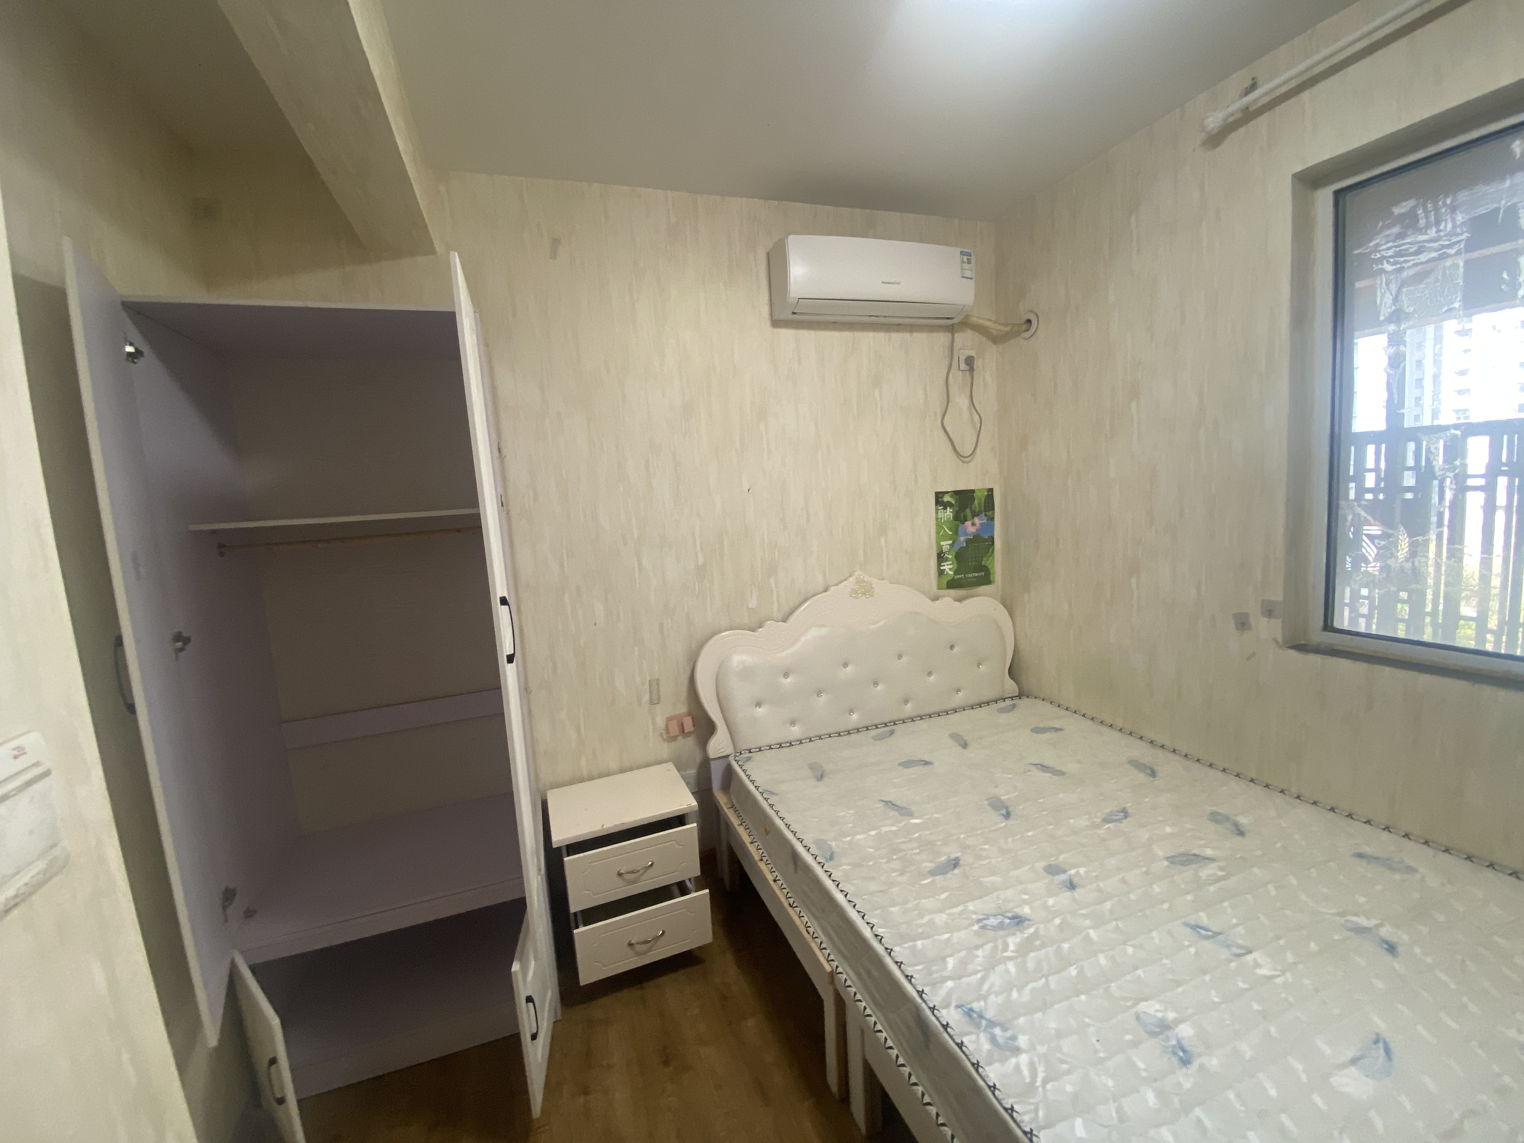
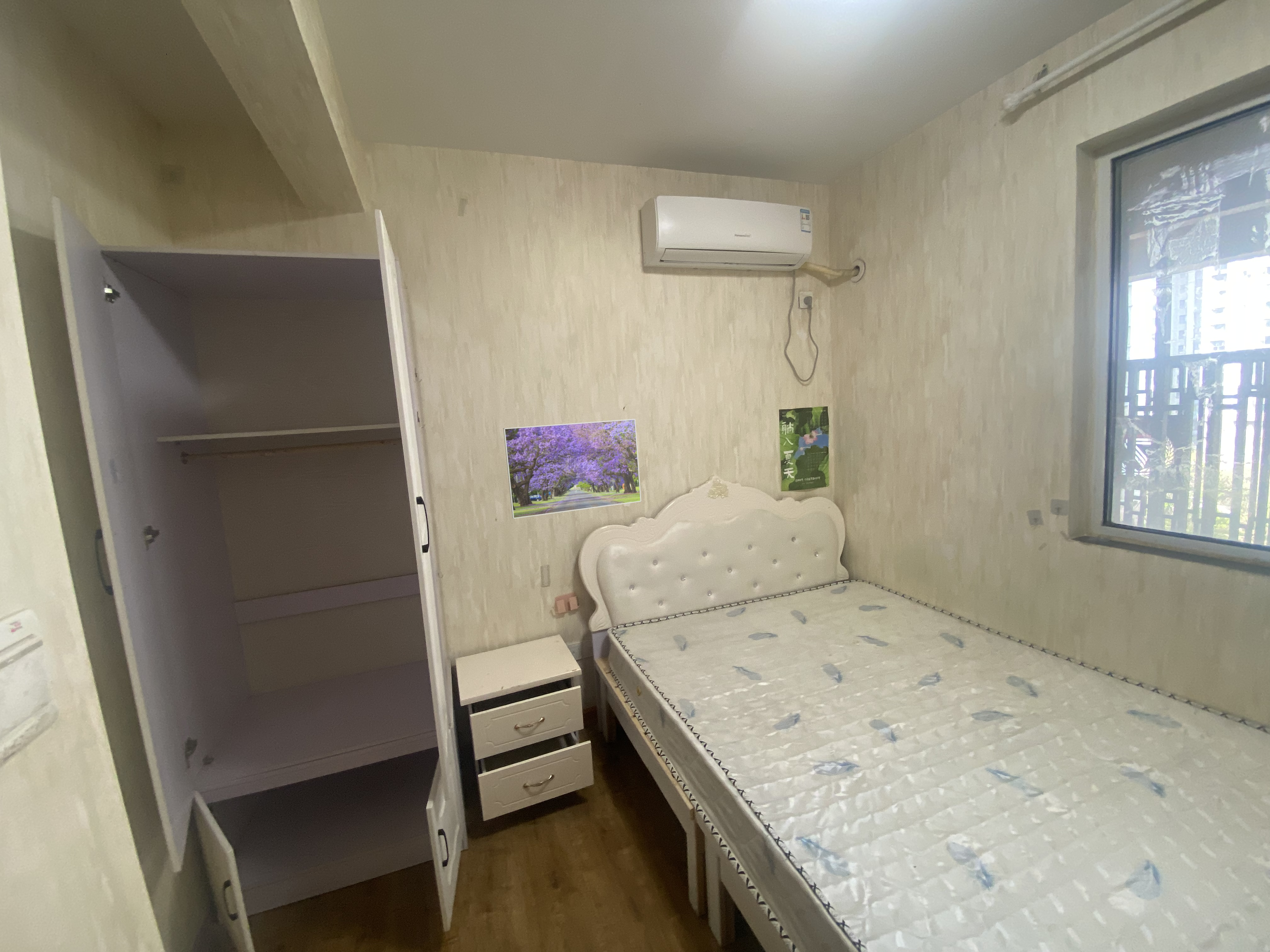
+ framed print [503,419,642,519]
